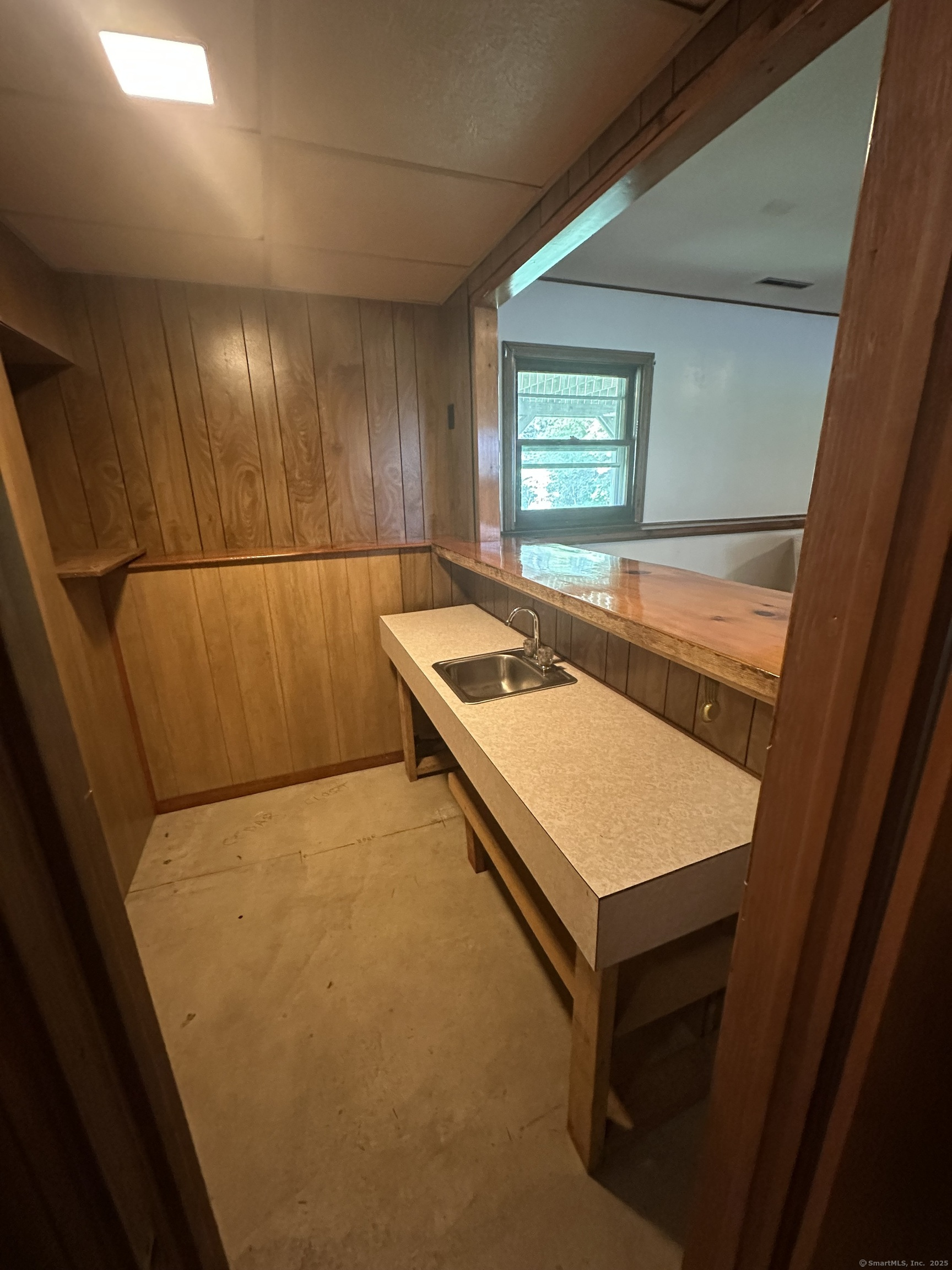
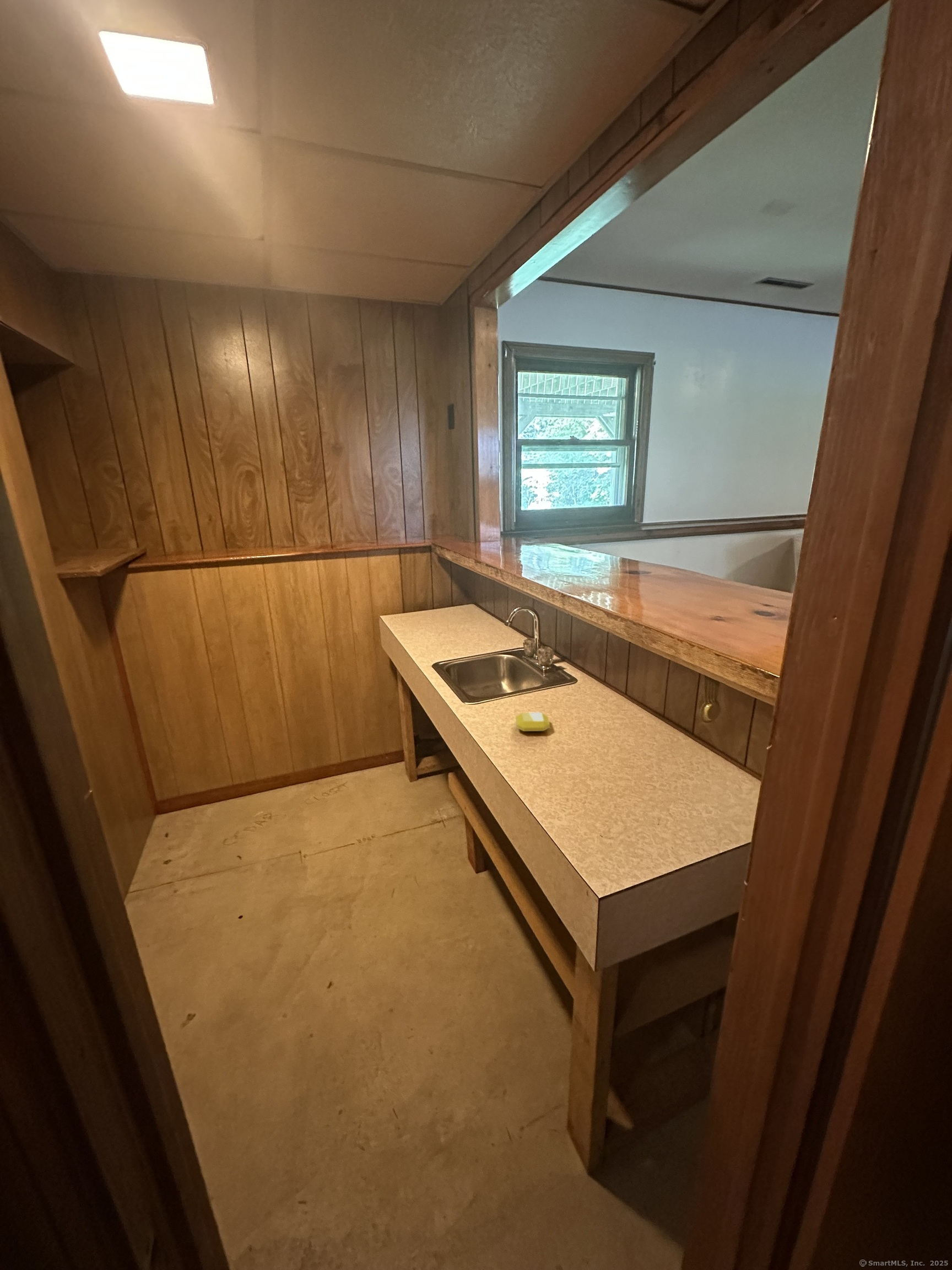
+ soap bar [515,712,550,732]
